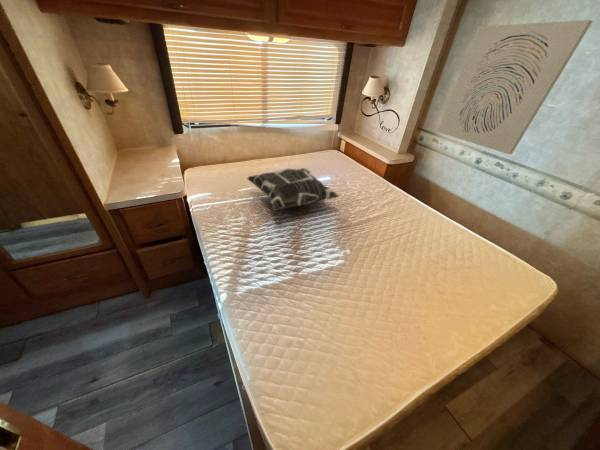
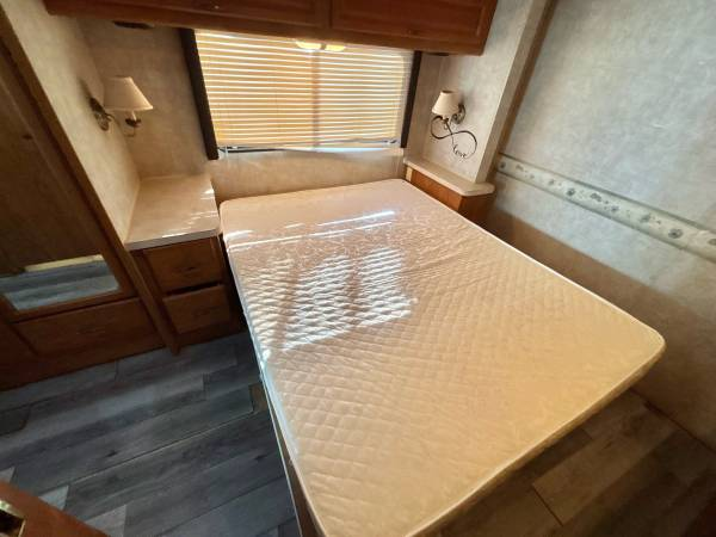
- decorative pillow [246,167,340,212]
- wall art [436,19,594,155]
